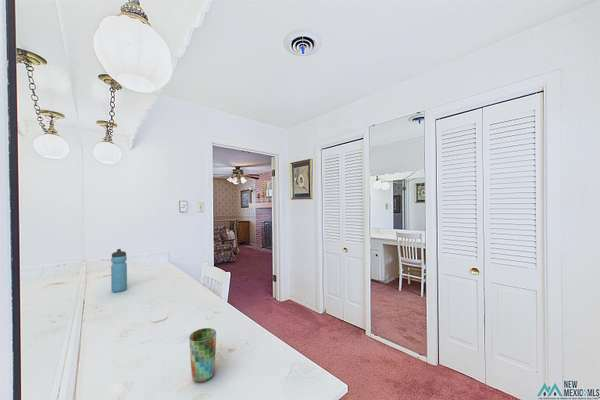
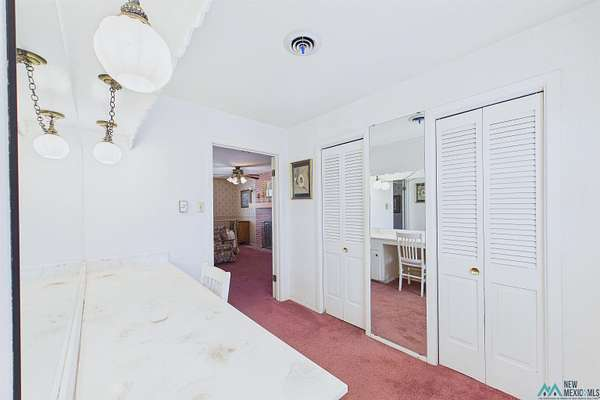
- cup [188,327,217,383]
- water bottle [110,248,128,293]
